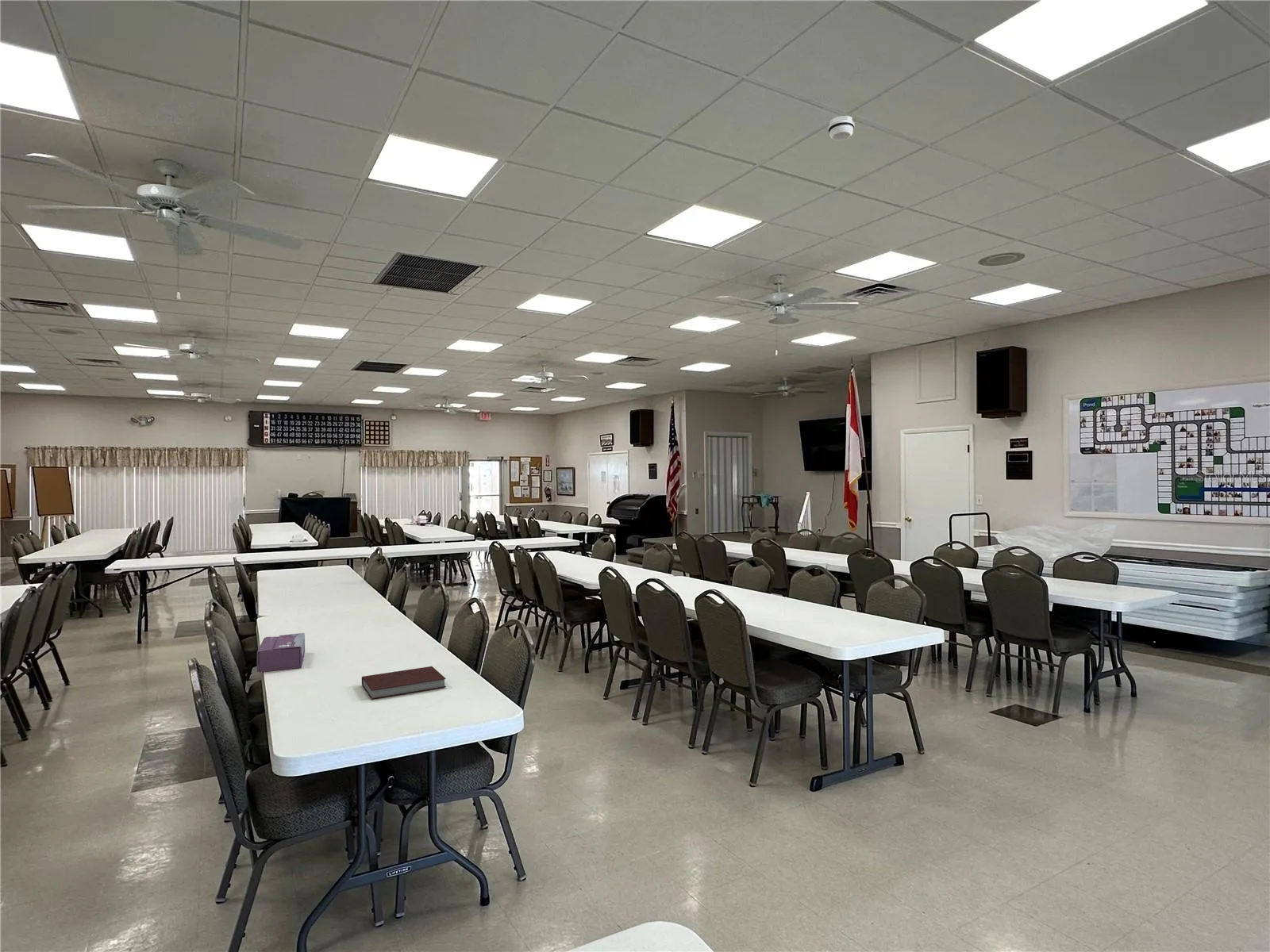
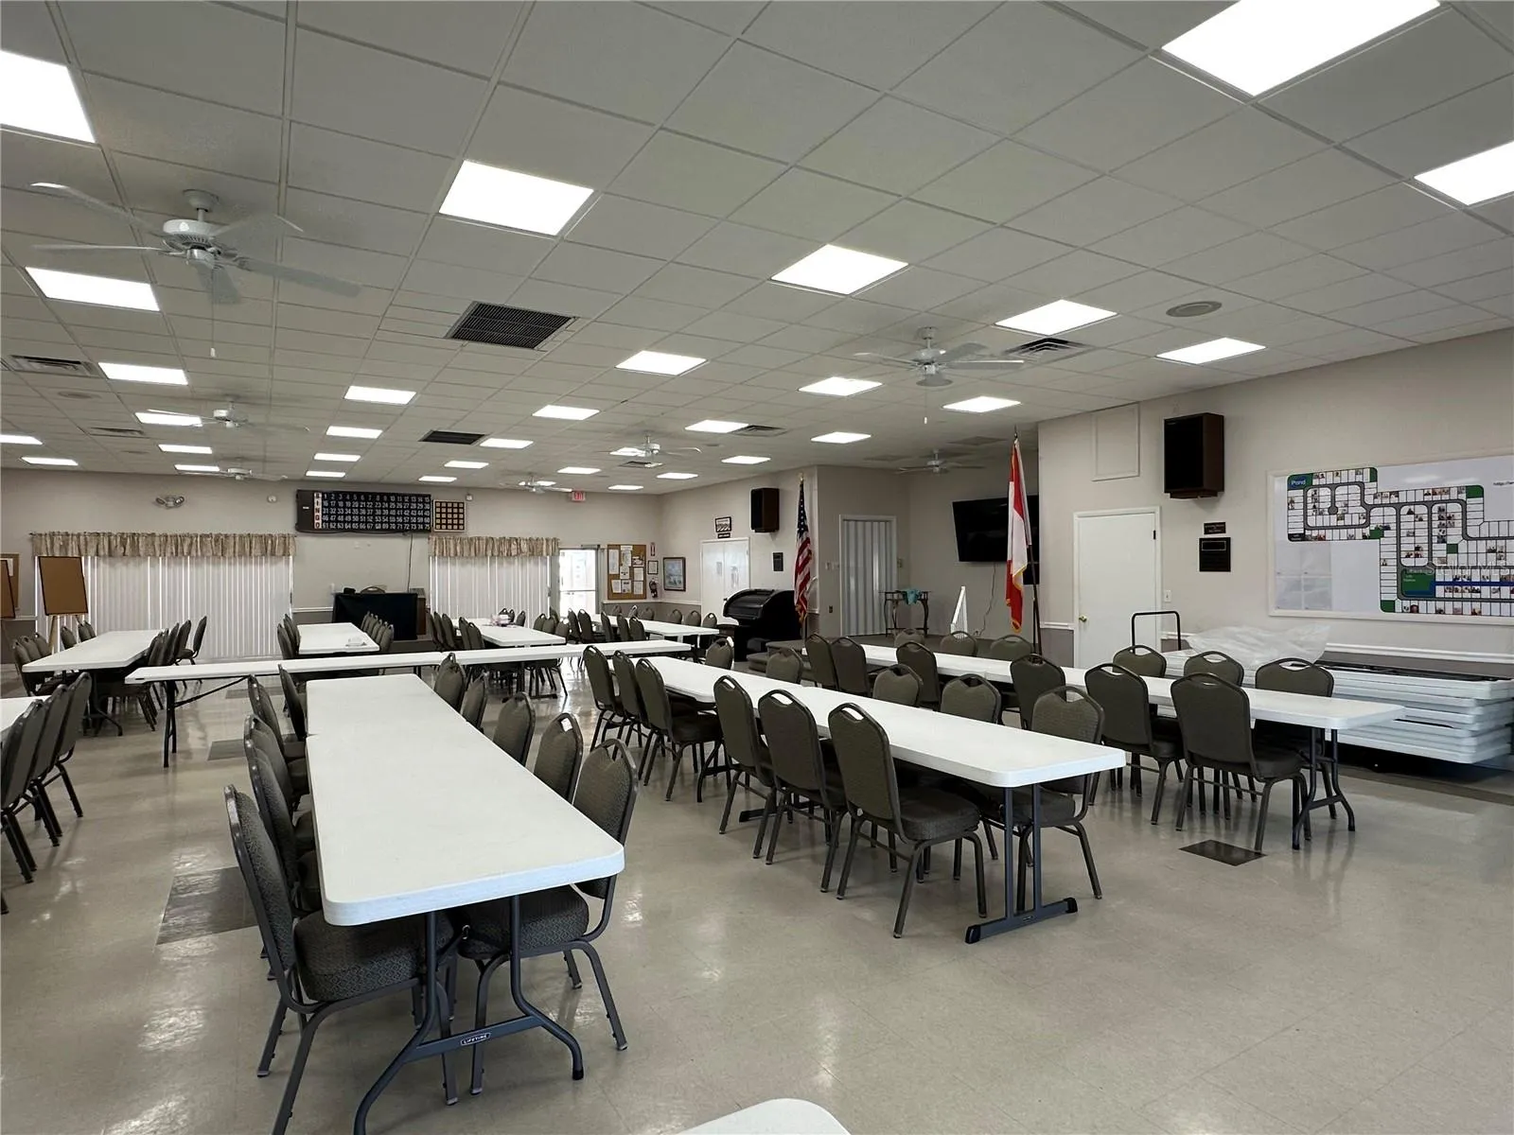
- tissue box [256,632,306,673]
- smoke detector [827,115,856,141]
- notebook [361,666,447,701]
